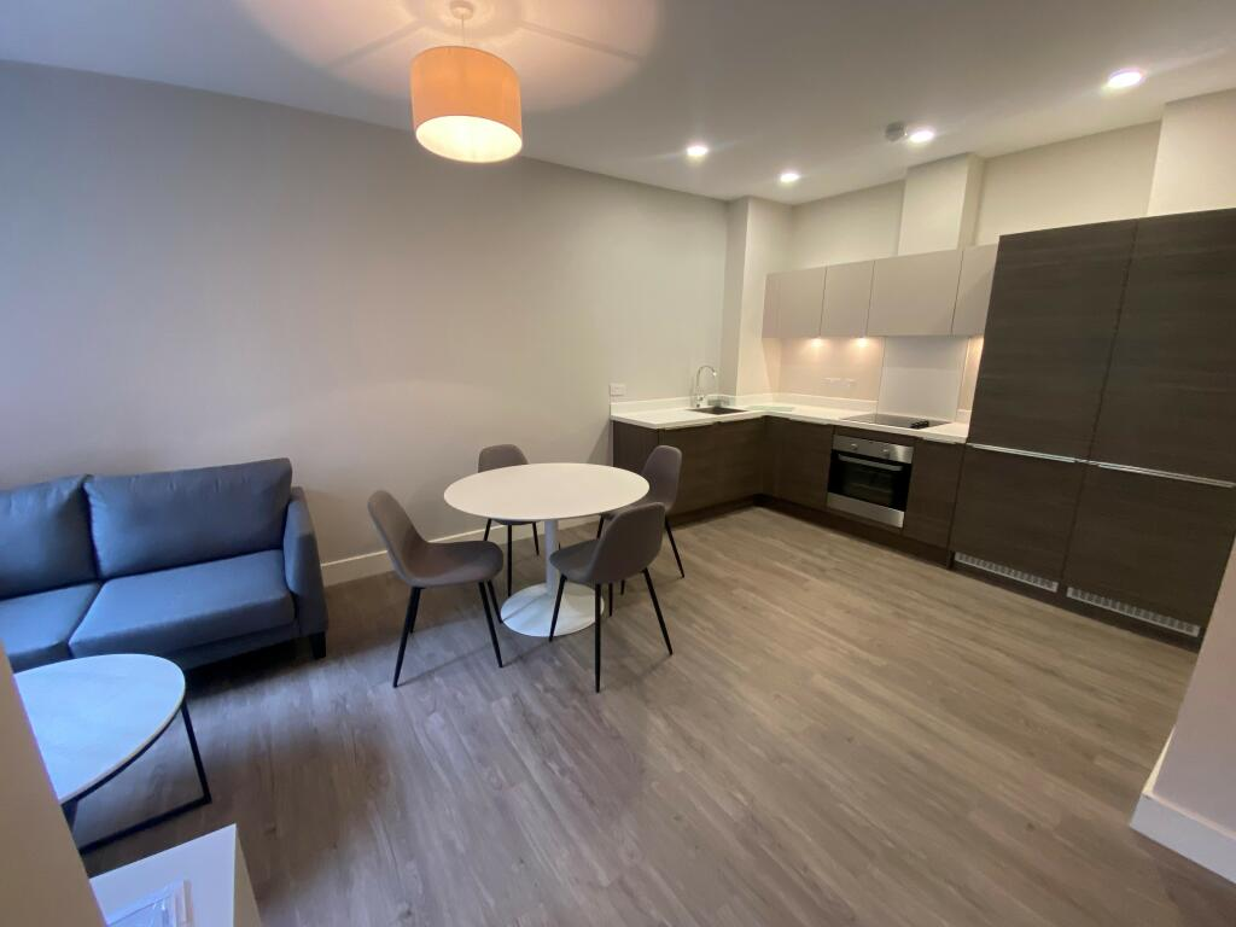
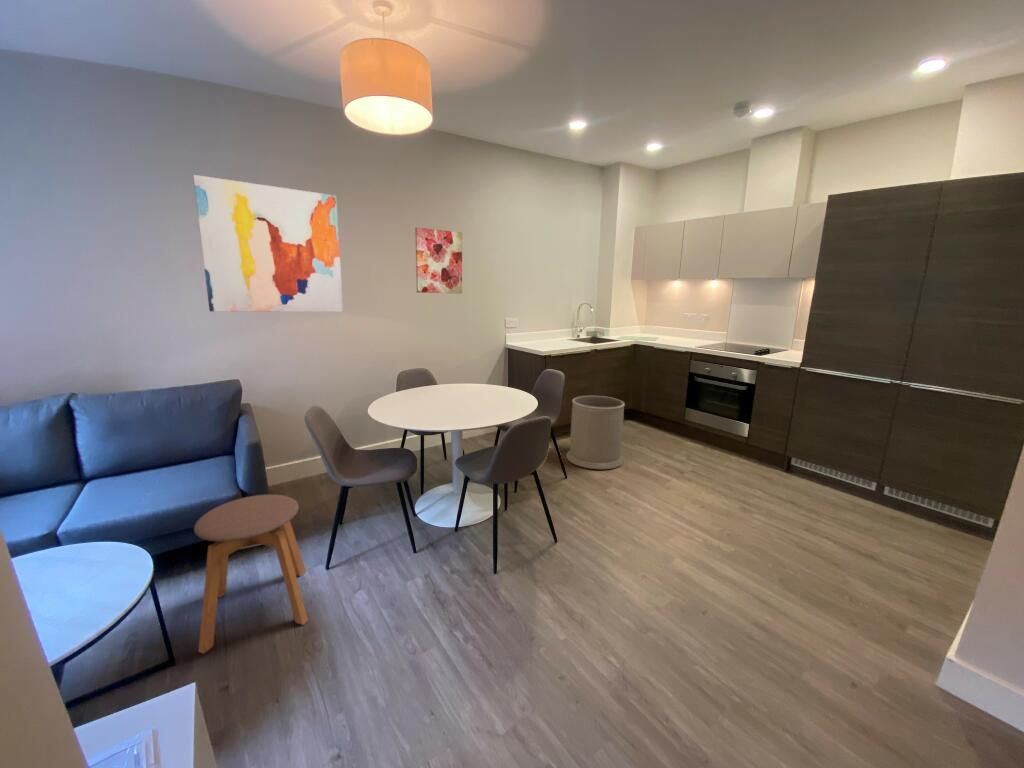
+ trash can [565,395,626,470]
+ stool [193,493,309,655]
+ wall art [192,174,344,313]
+ wall art [414,226,463,295]
